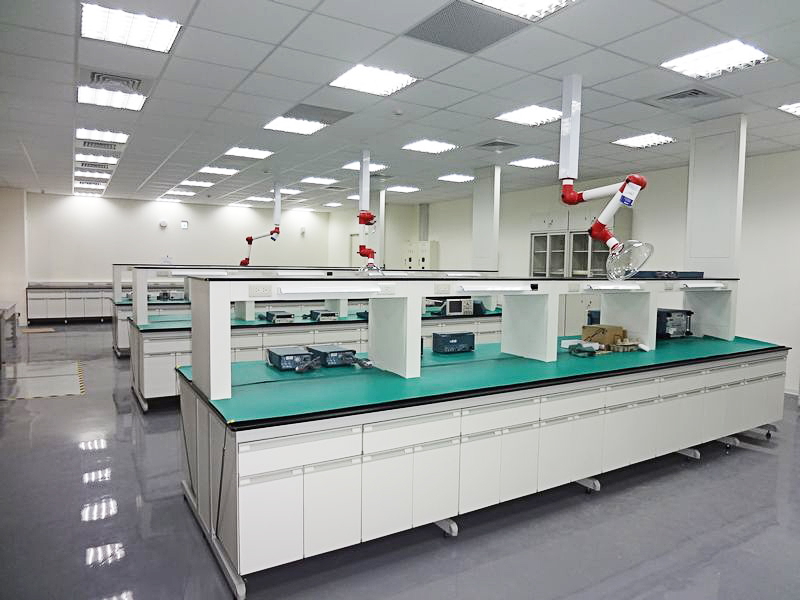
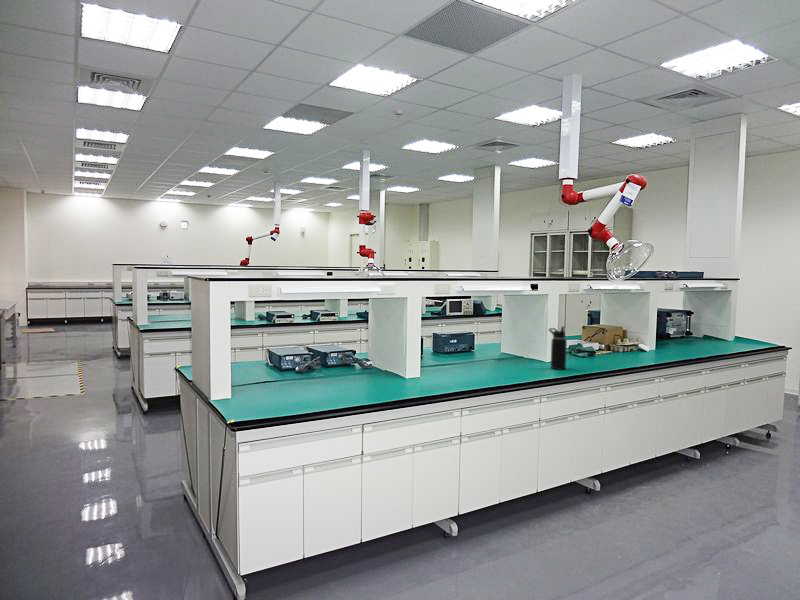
+ water bottle [548,325,568,371]
